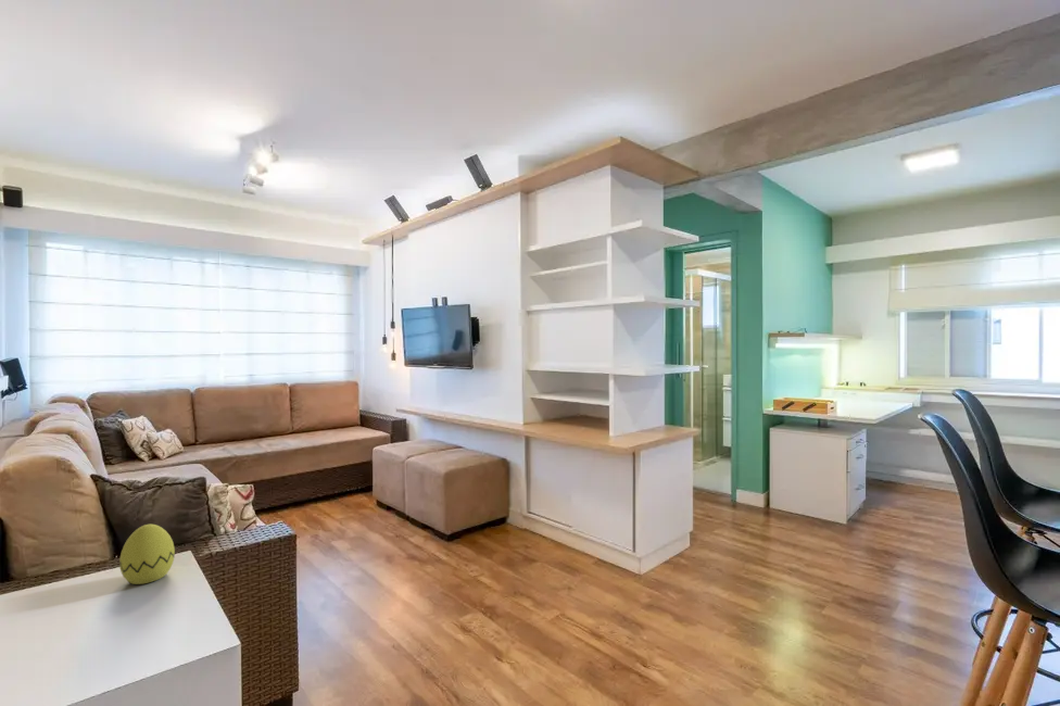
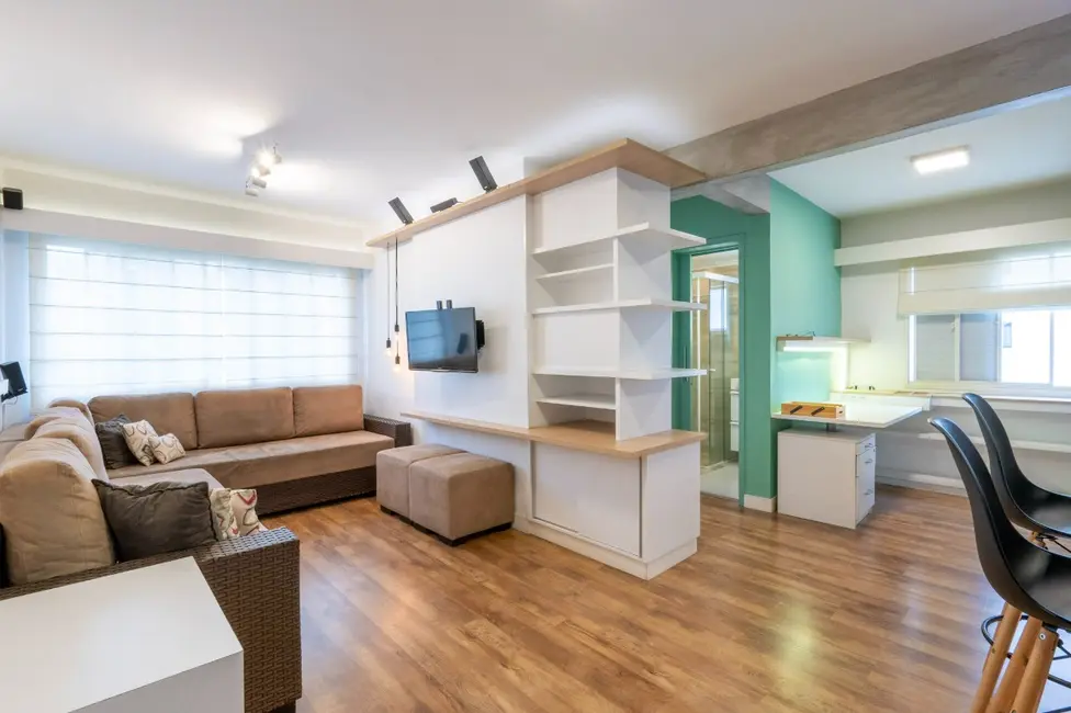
- decorative egg [118,524,176,585]
